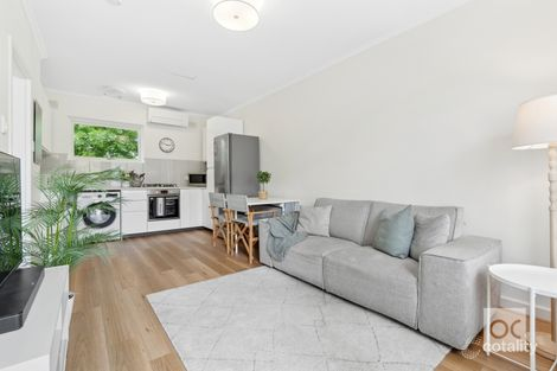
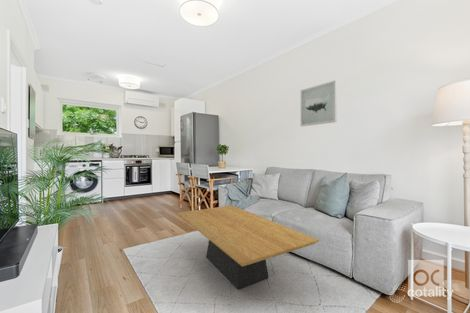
+ wall art [300,80,338,127]
+ coffee table [176,204,320,290]
